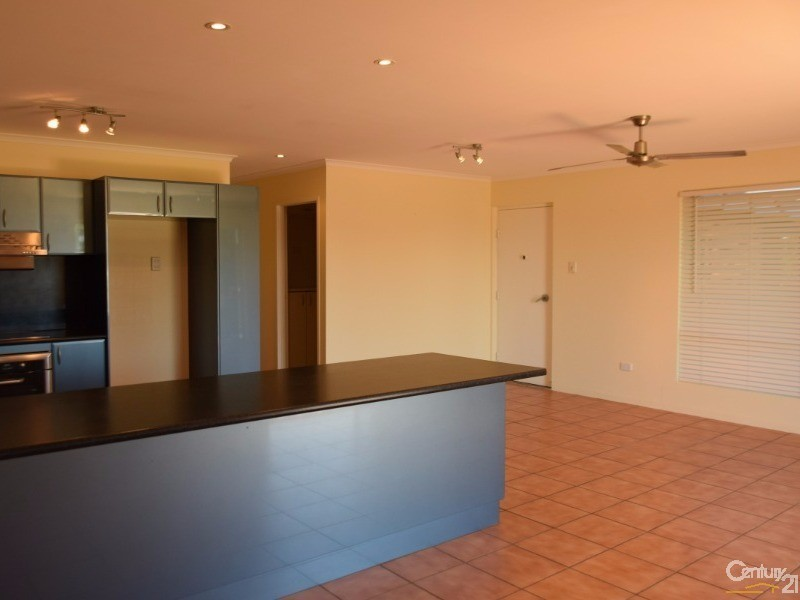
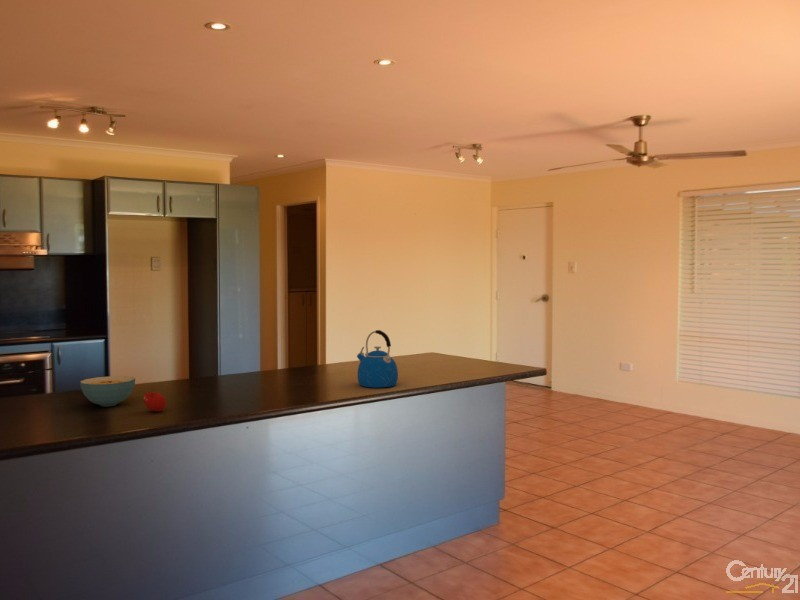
+ cereal bowl [79,375,136,407]
+ fruit [143,391,167,413]
+ kettle [356,329,399,389]
